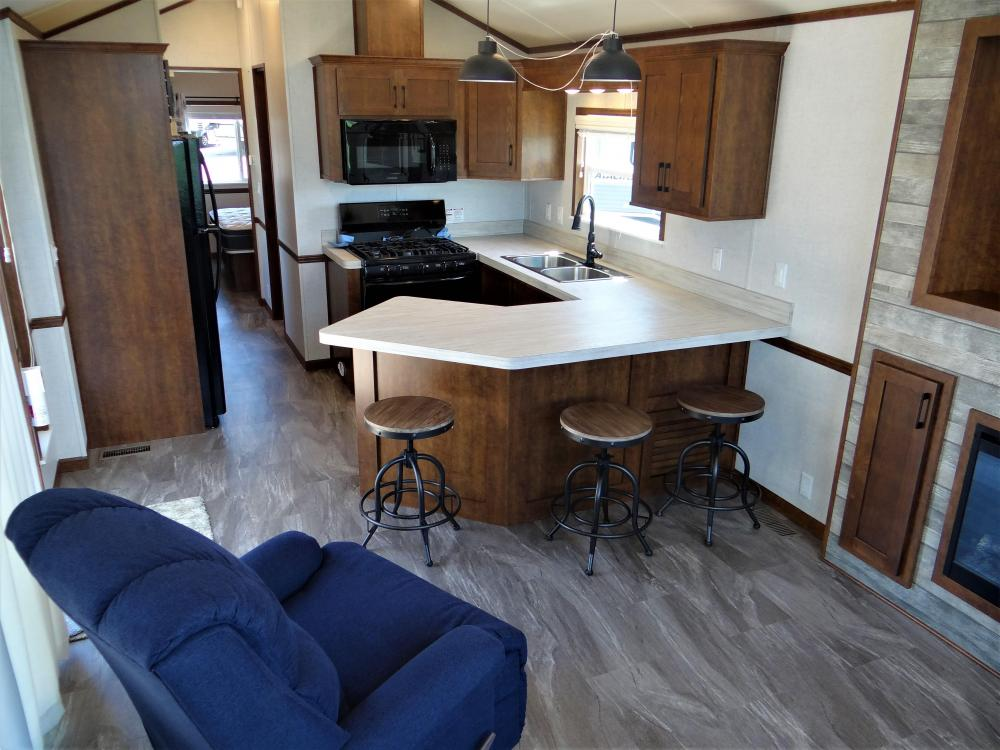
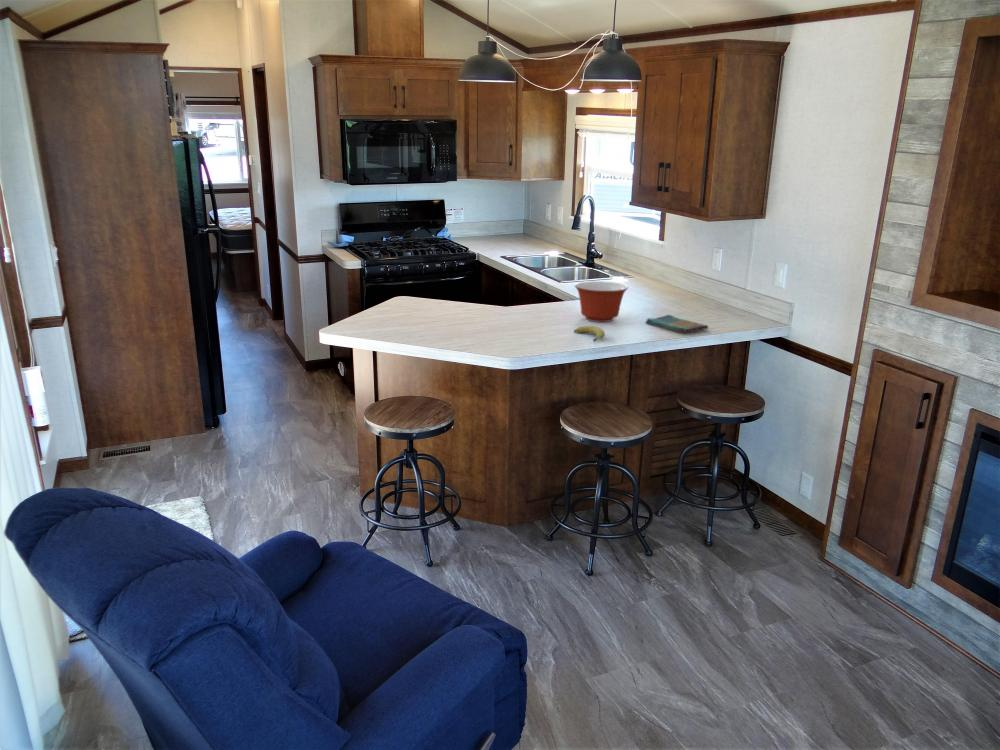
+ fruit [573,325,606,343]
+ dish towel [645,314,709,334]
+ mixing bowl [573,280,629,323]
